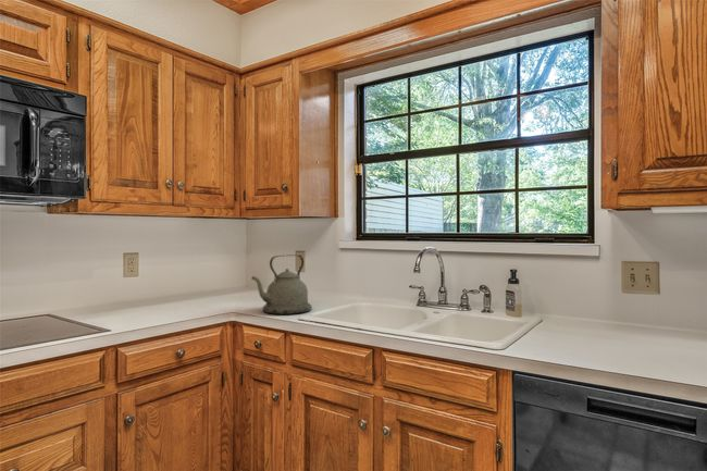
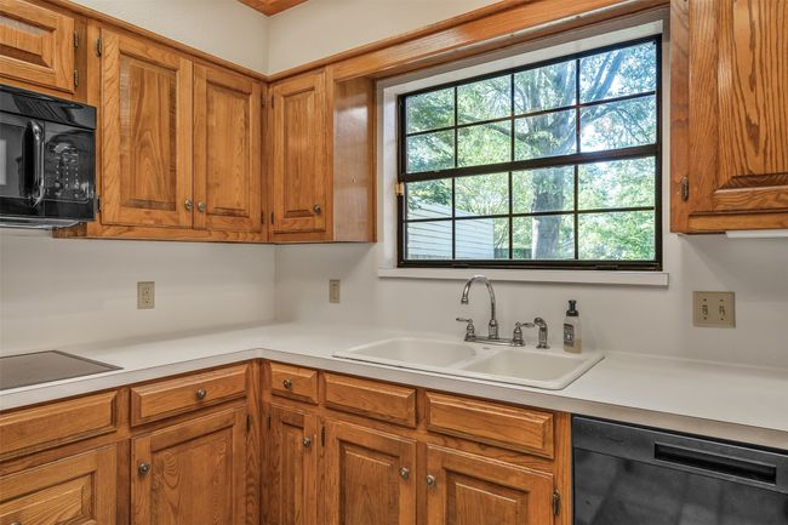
- kettle [251,253,313,315]
